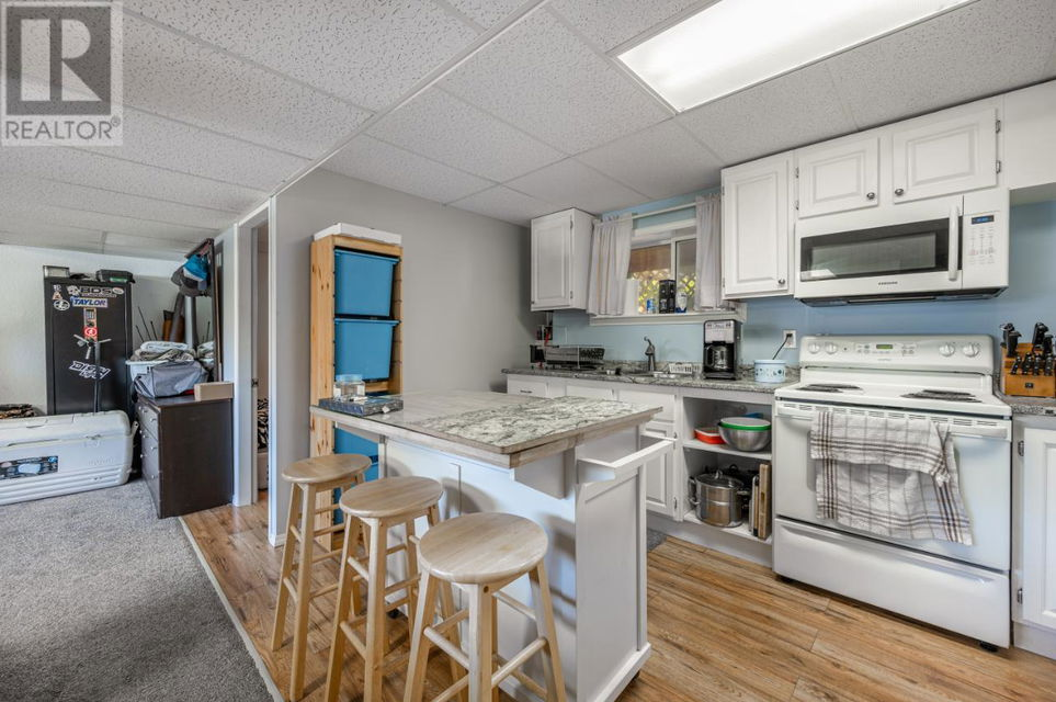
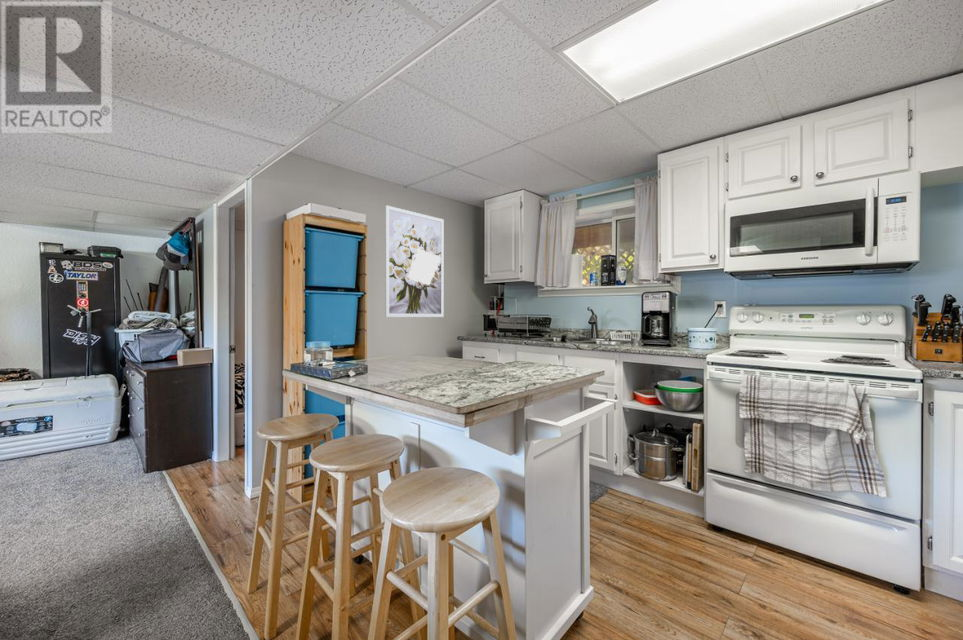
+ wall art [384,204,445,318]
